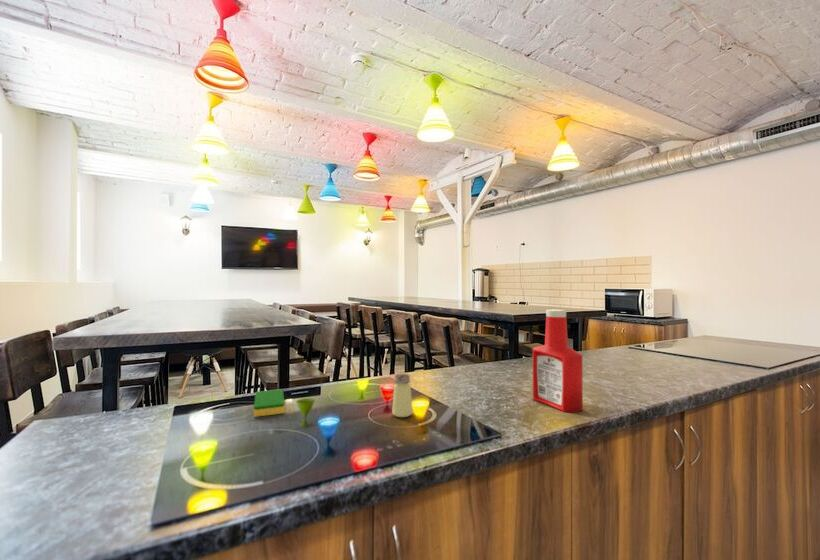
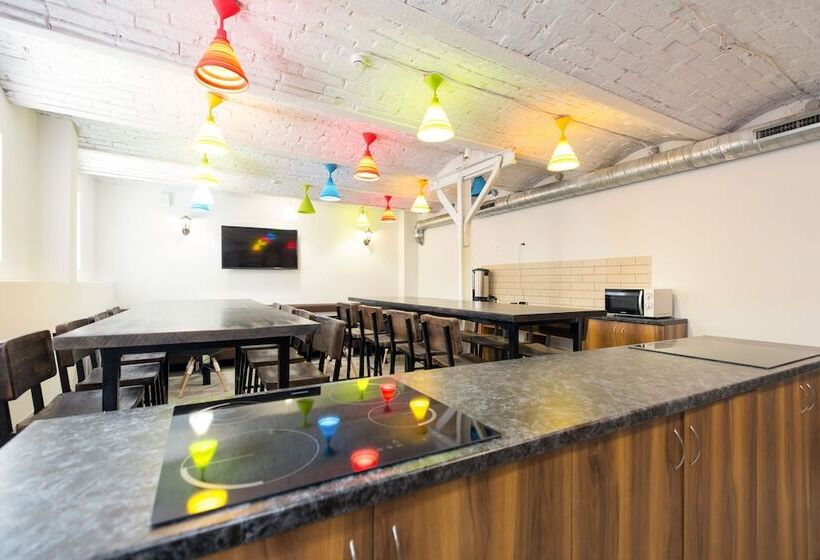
- dish sponge [253,388,286,418]
- soap bottle [532,309,584,414]
- saltshaker [391,373,414,418]
